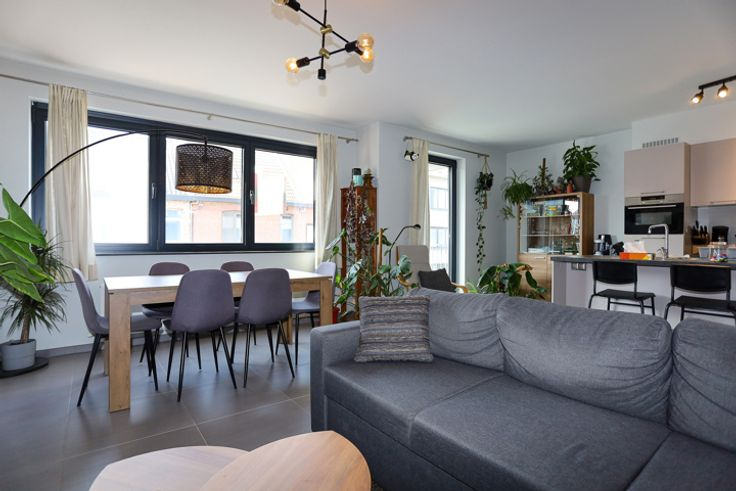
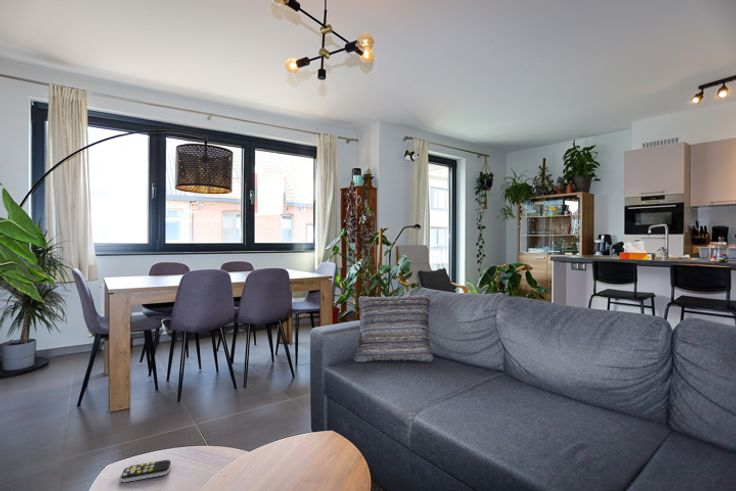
+ remote control [119,459,172,483]
